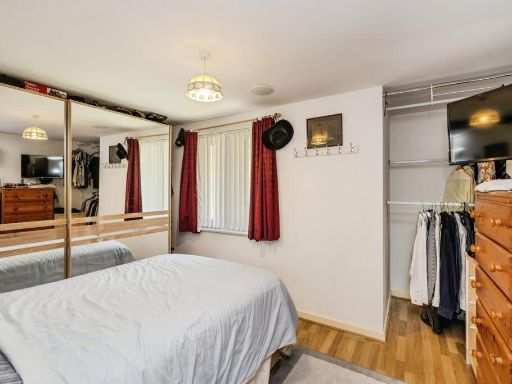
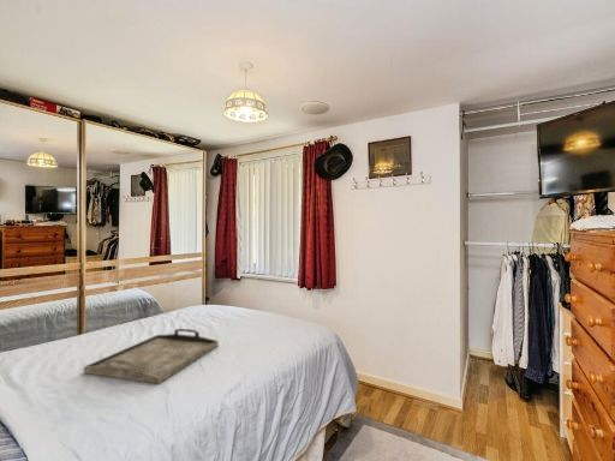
+ serving tray [83,328,220,385]
